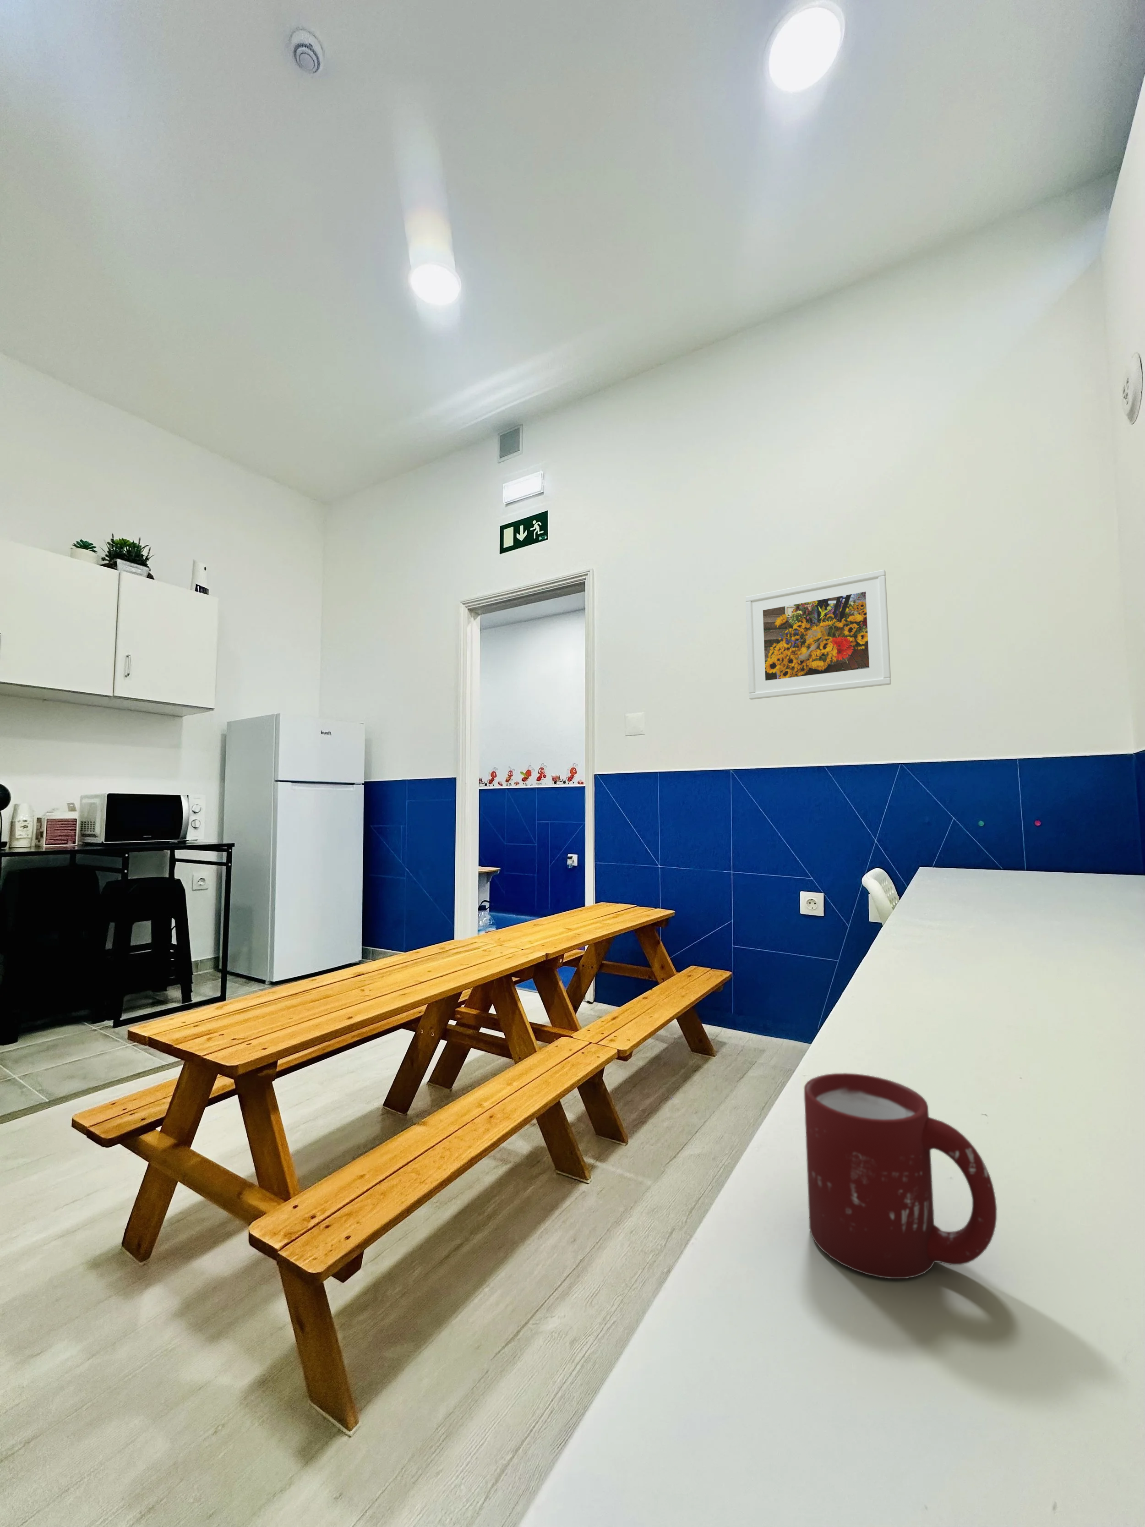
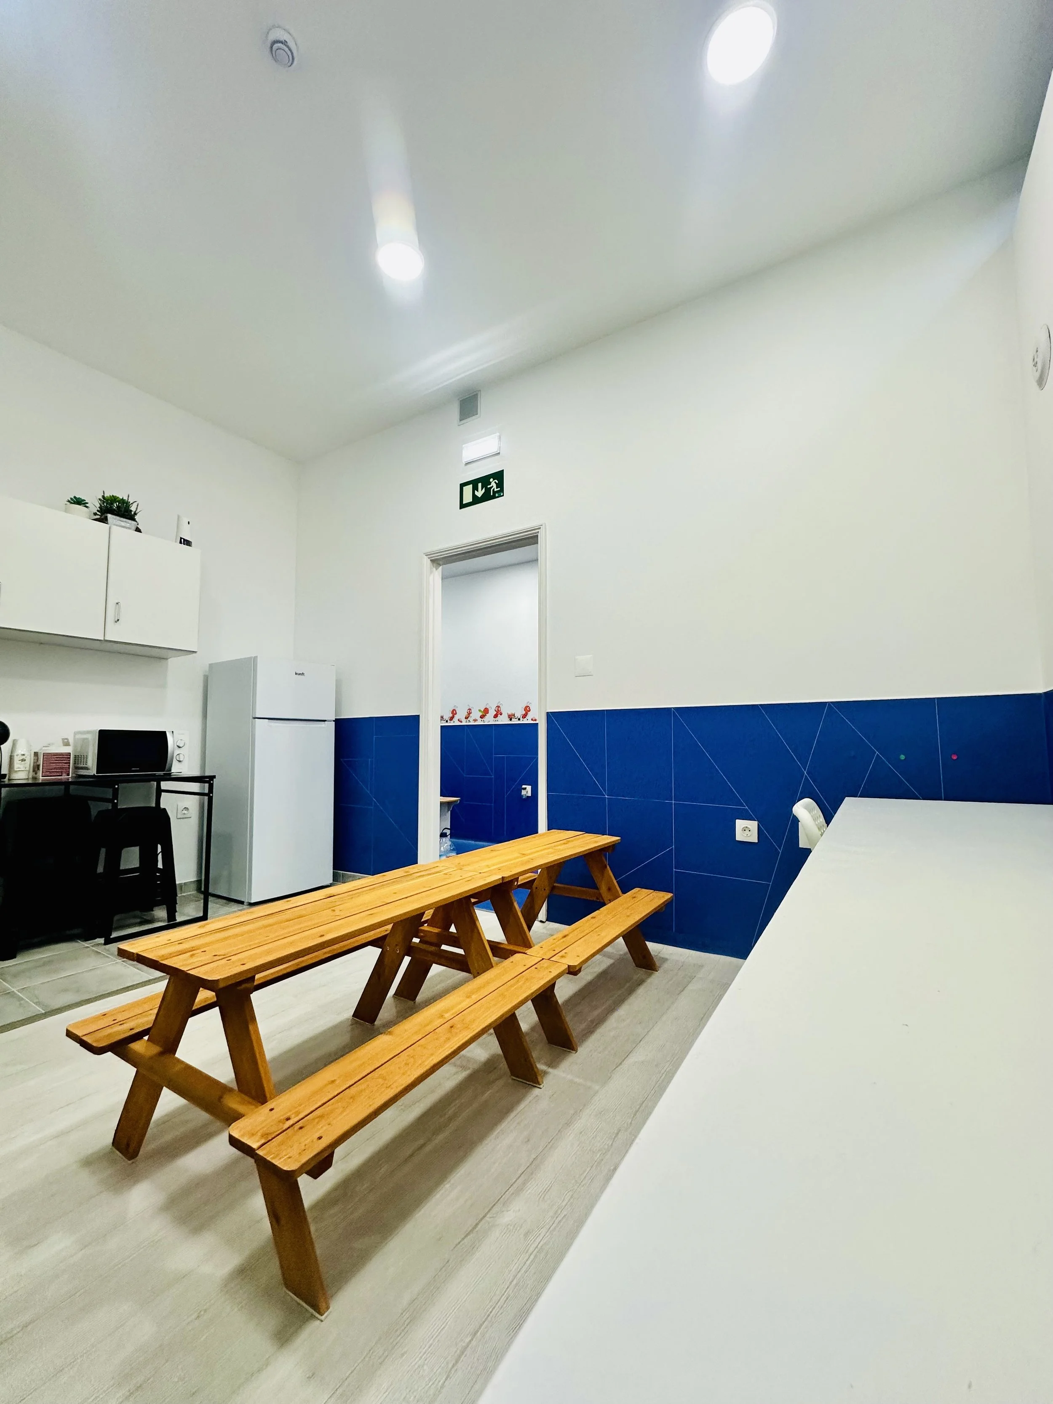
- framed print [746,569,891,700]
- cup [803,1072,997,1279]
